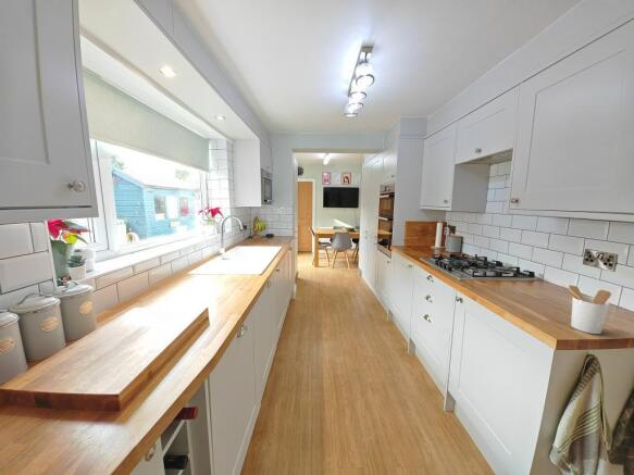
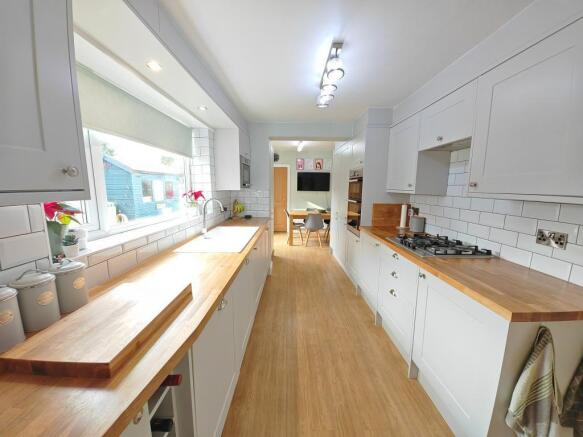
- utensil holder [561,283,612,335]
